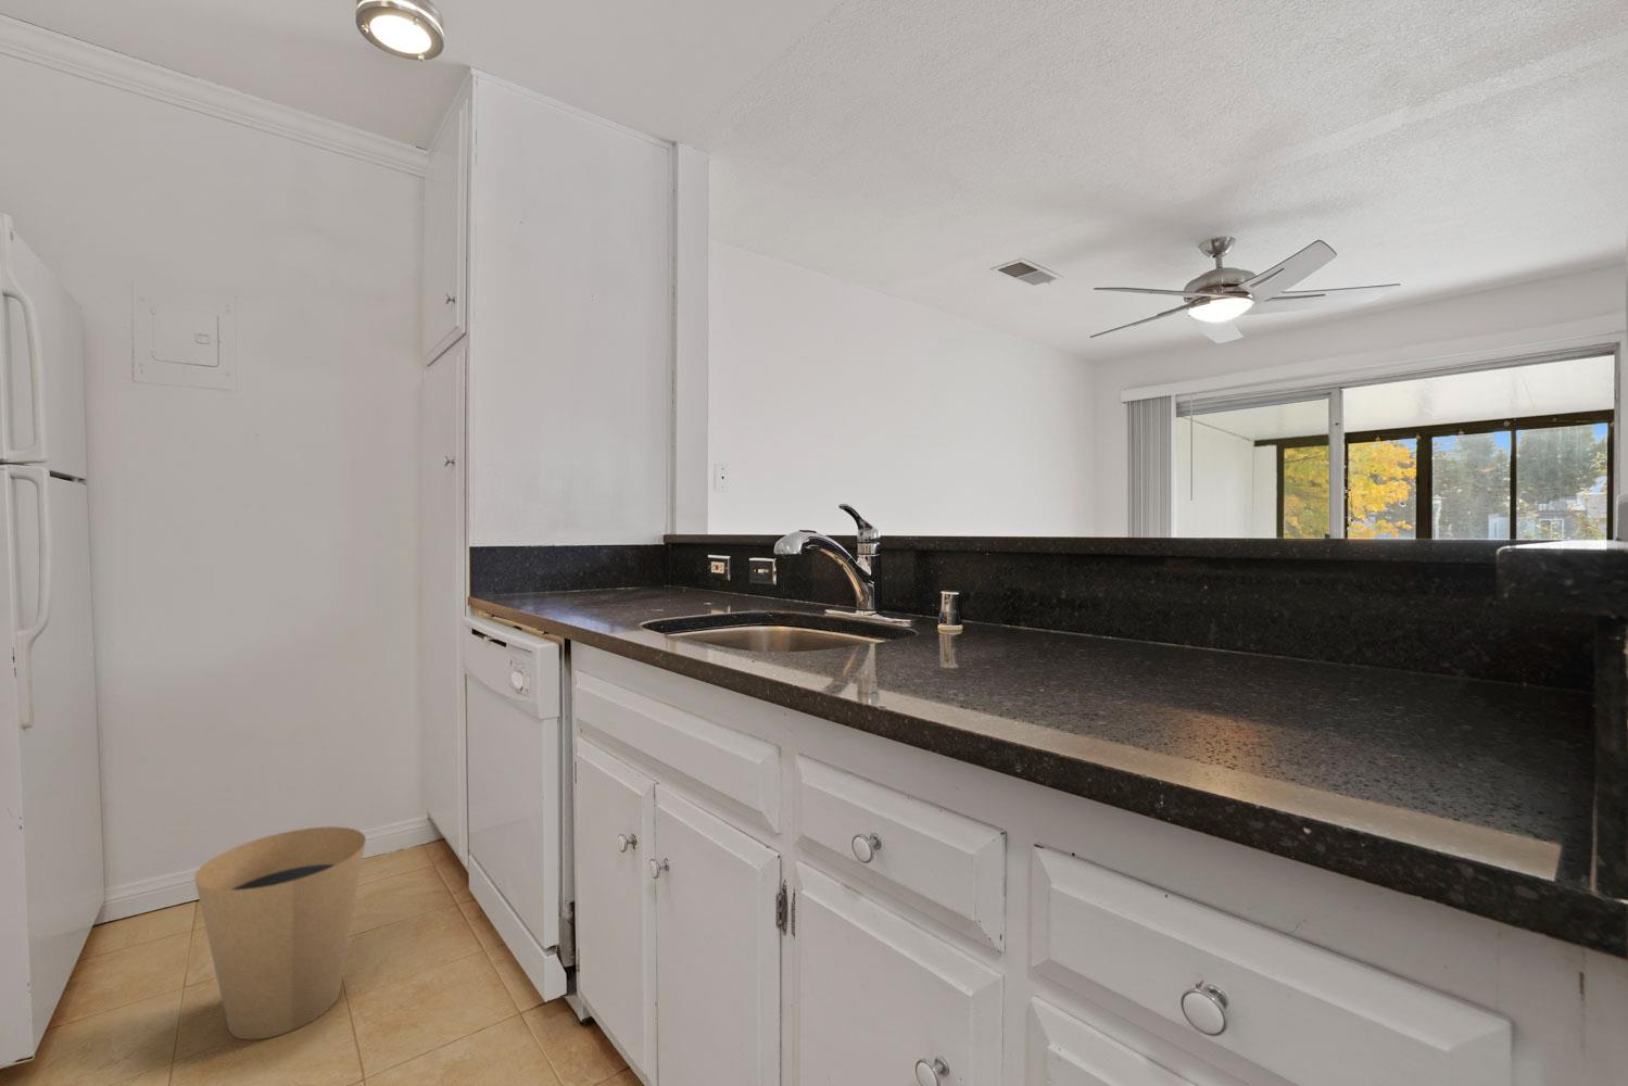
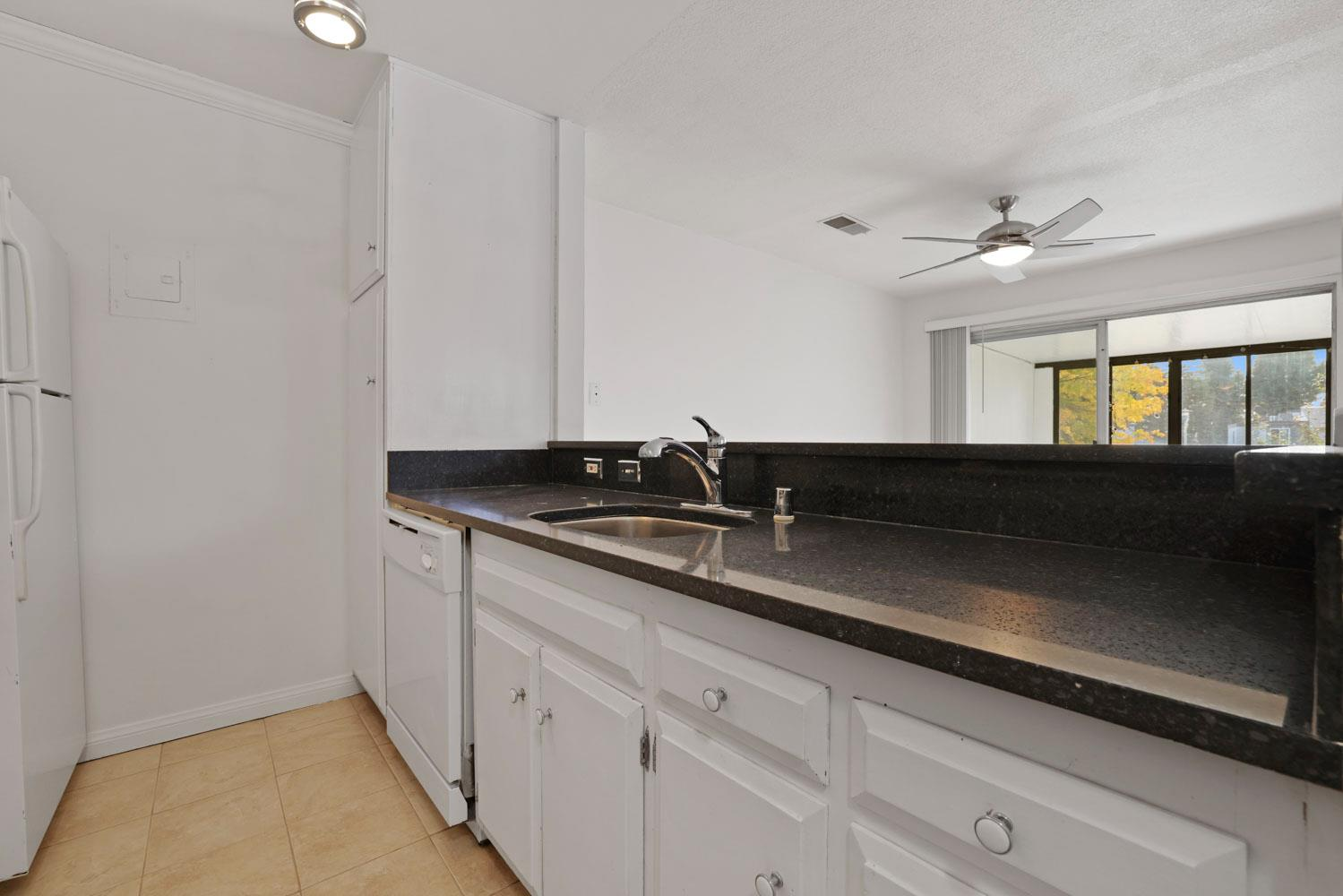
- trash can [193,825,367,1041]
